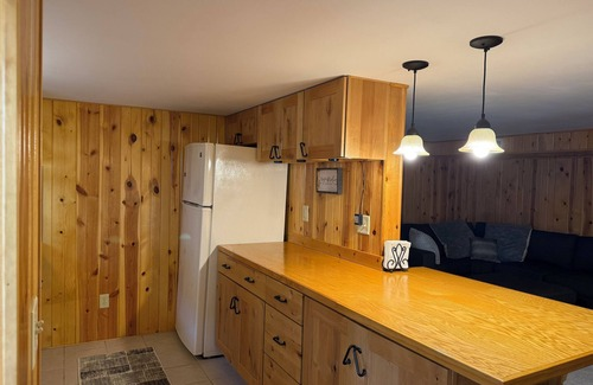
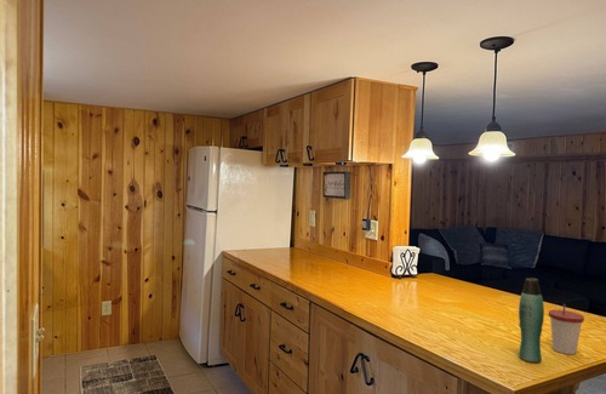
+ bottle [518,276,545,364]
+ cup [548,303,585,355]
